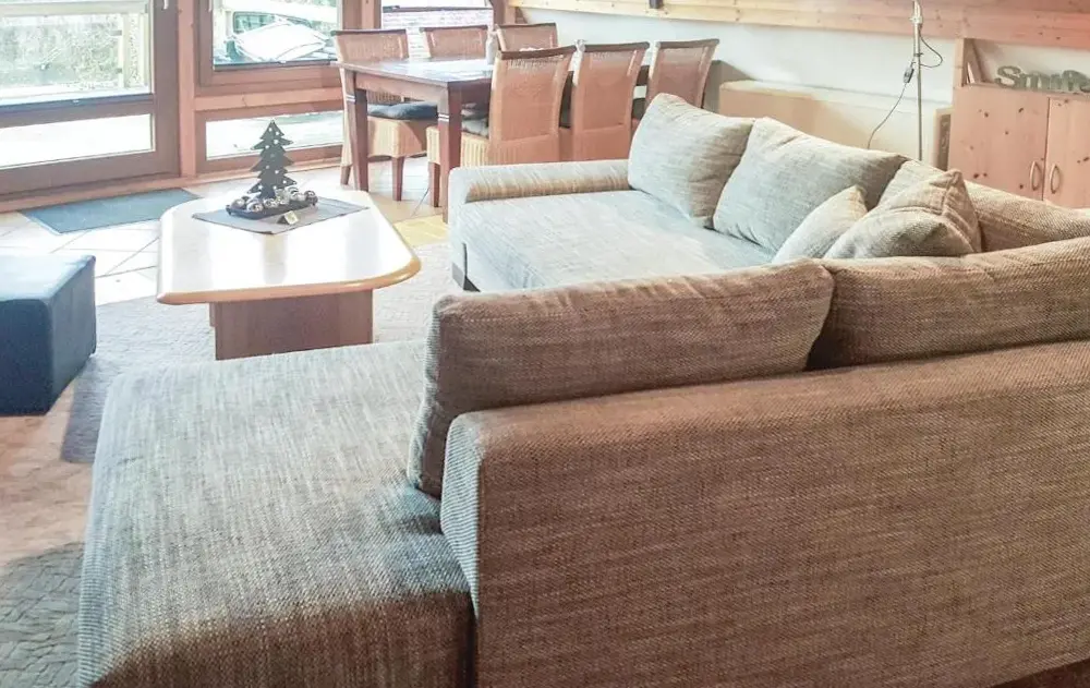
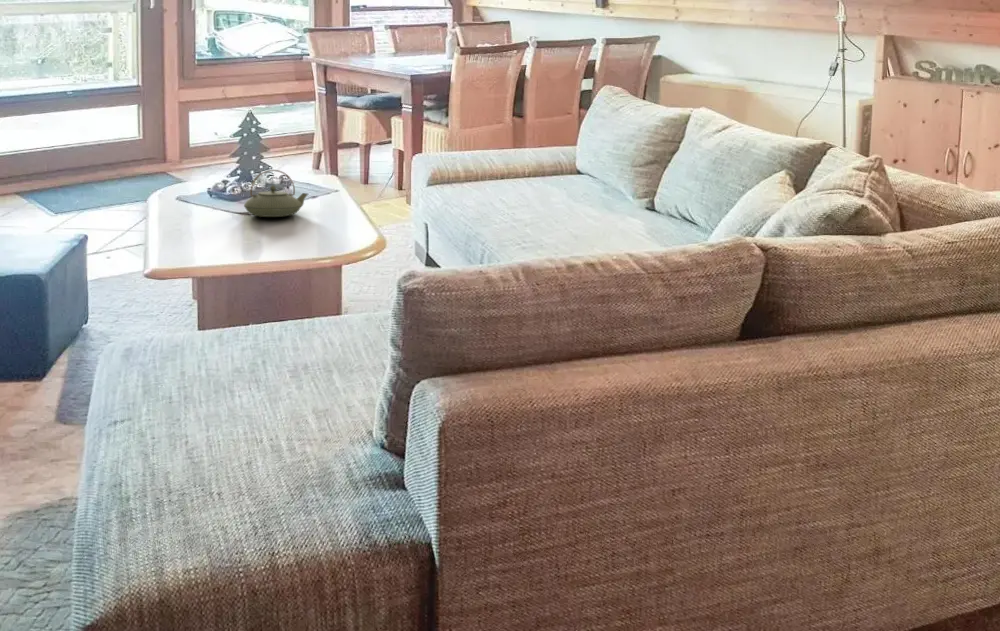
+ teapot [243,169,309,218]
